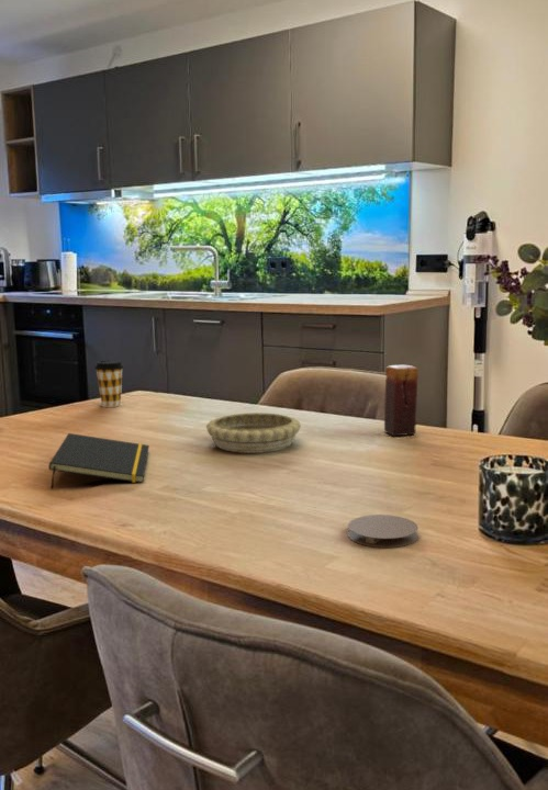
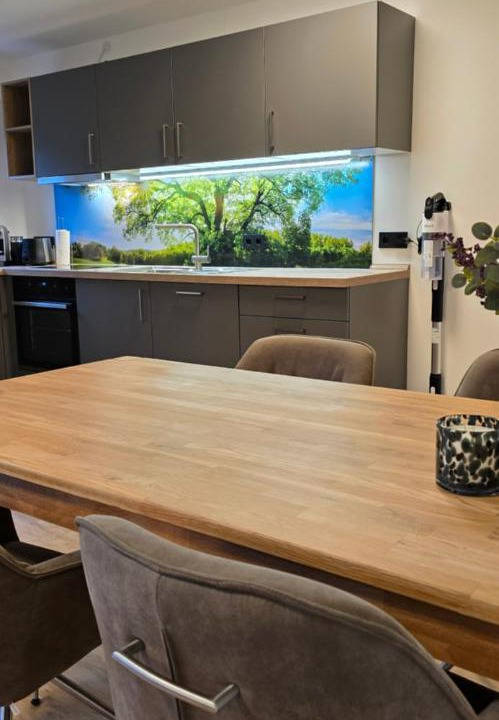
- decorative bowl [205,411,302,454]
- coaster [347,514,420,549]
- coffee cup [93,359,125,408]
- notepad [47,432,150,489]
- candle [383,364,420,437]
